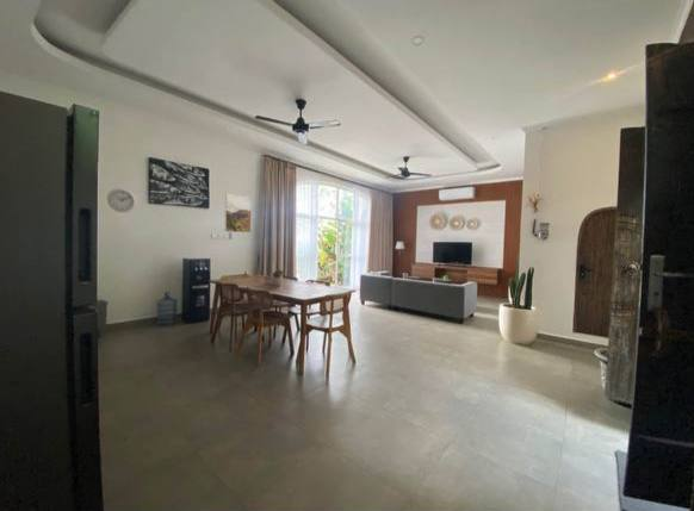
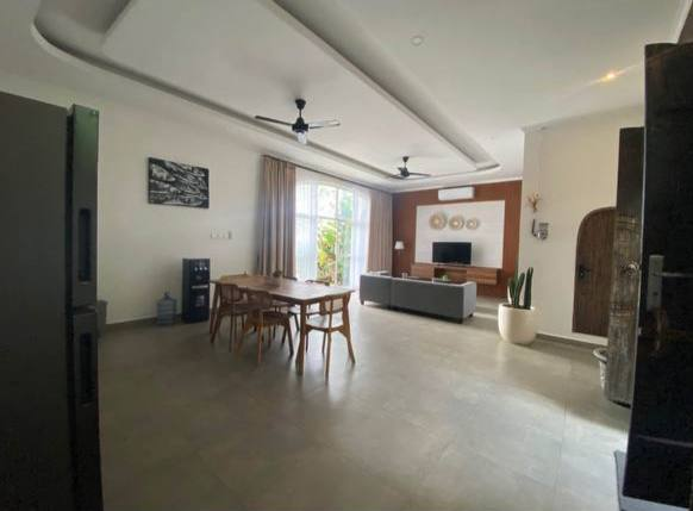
- wall clock [106,187,137,213]
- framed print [224,192,253,233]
